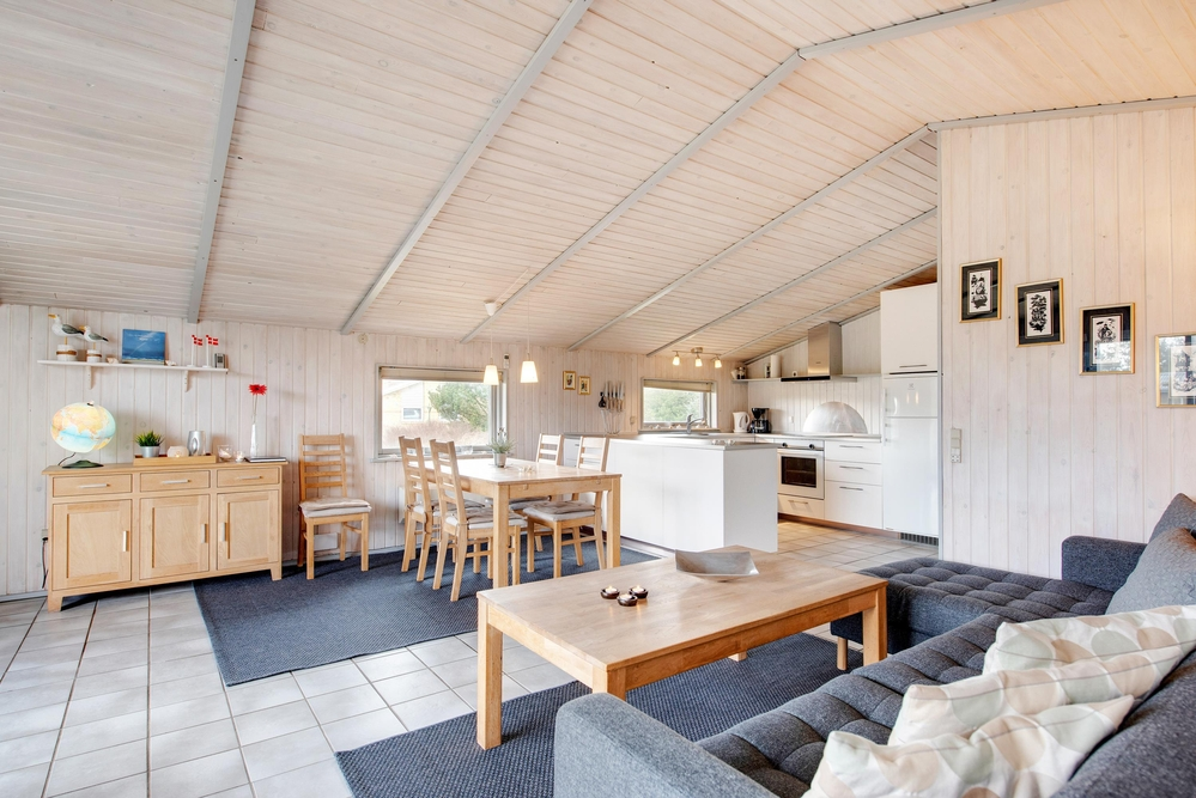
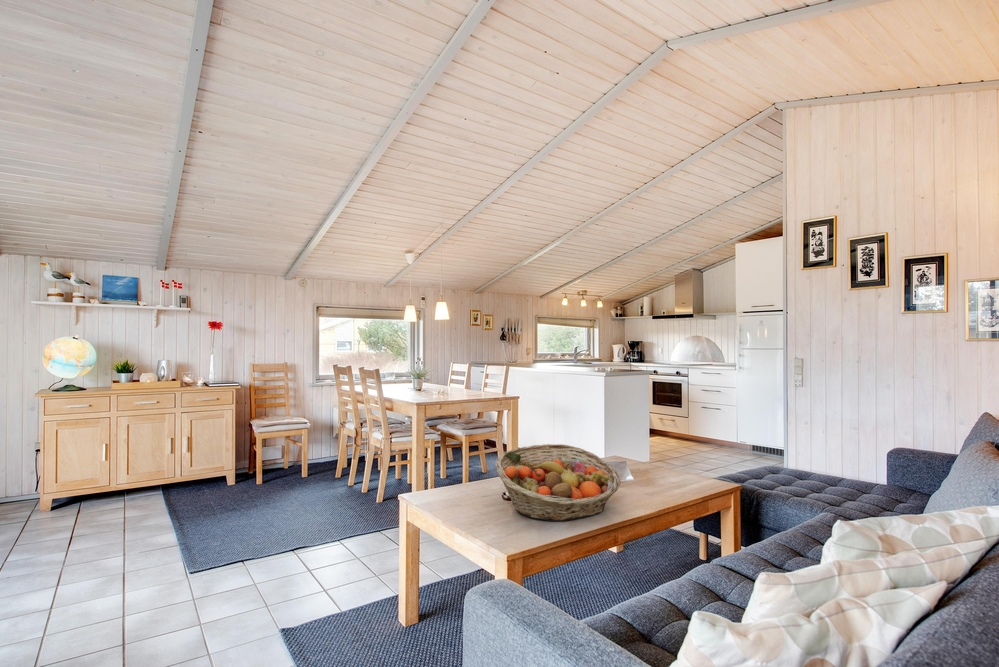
+ fruit basket [495,443,622,522]
